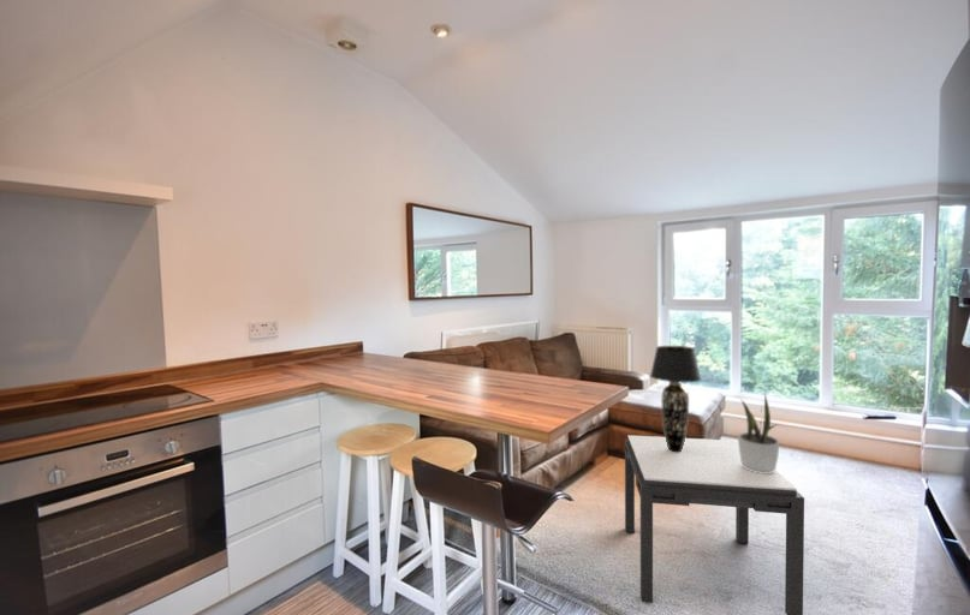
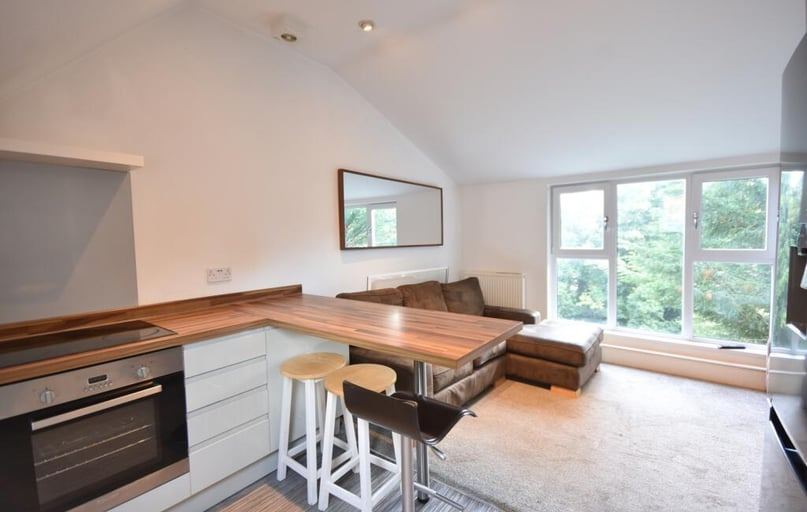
- potted plant [737,392,780,473]
- side table [624,434,805,615]
- table lamp [649,345,702,452]
